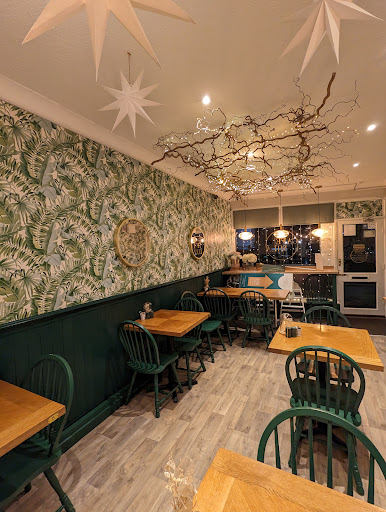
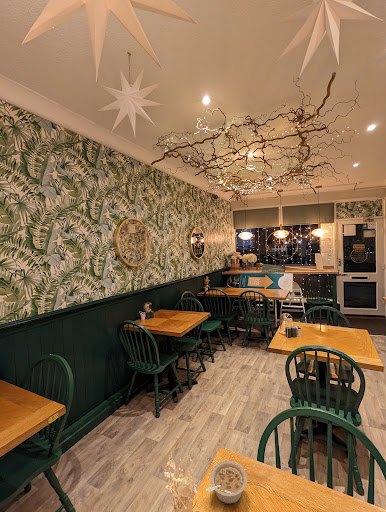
+ legume [205,460,248,505]
